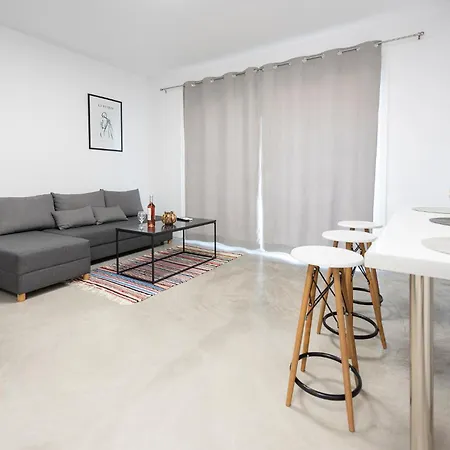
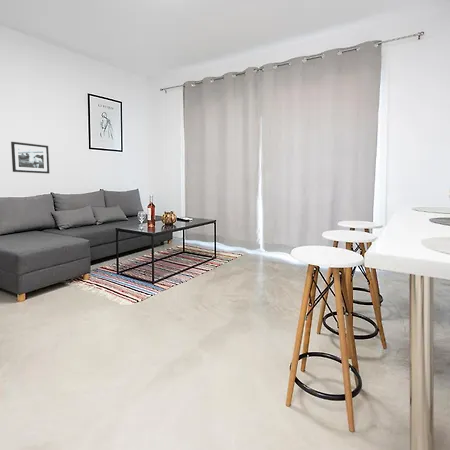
+ picture frame [10,141,50,174]
